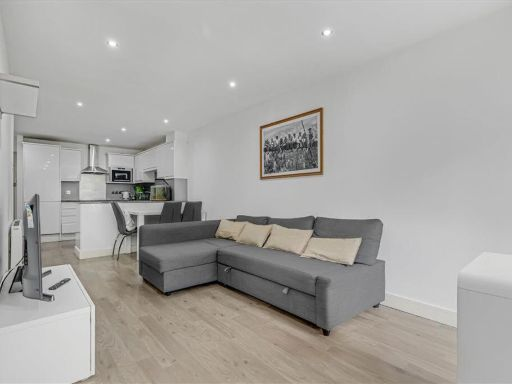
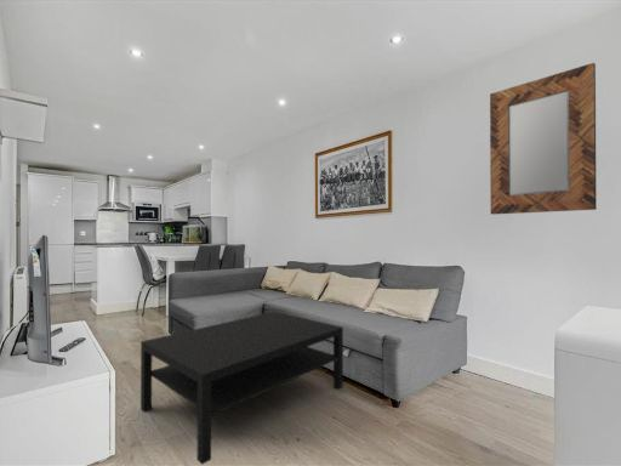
+ coffee table [139,311,344,466]
+ home mirror [489,62,598,215]
